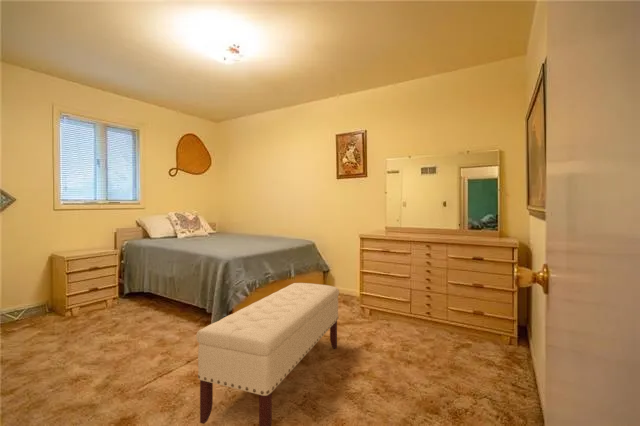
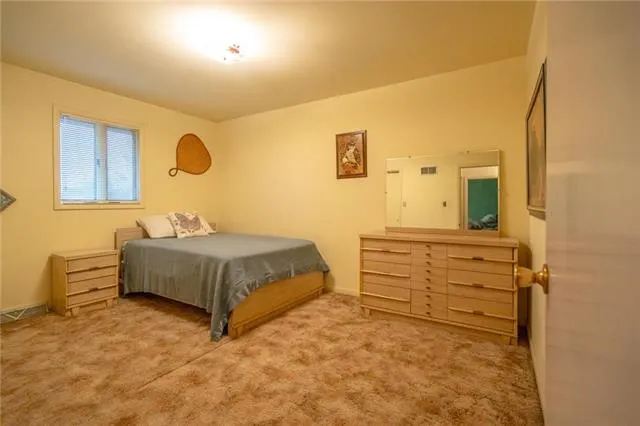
- bench [195,282,340,426]
